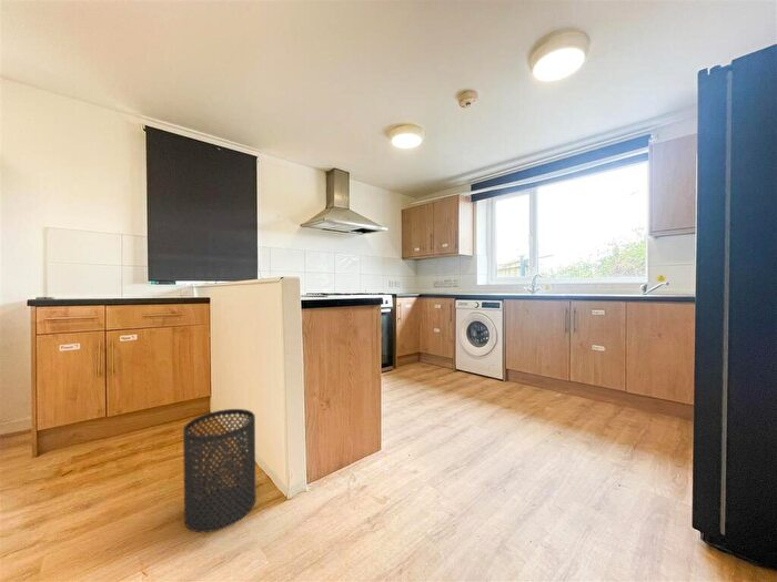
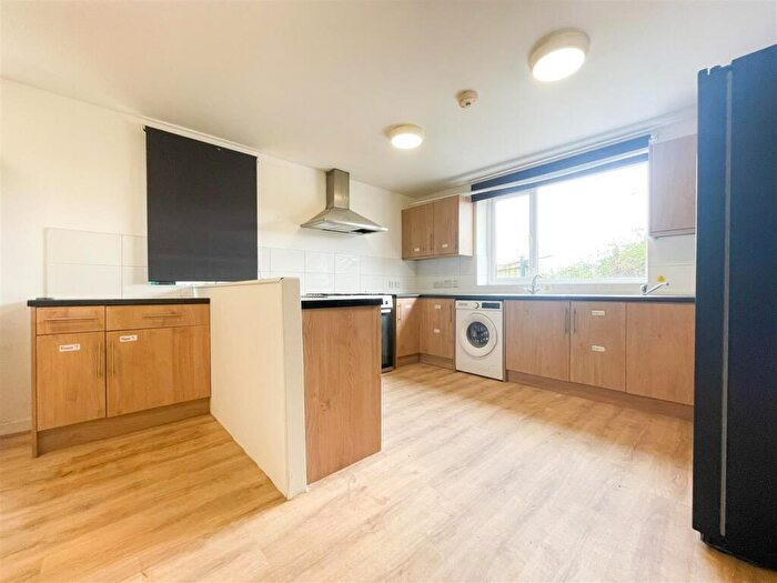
- trash can [182,408,256,534]
